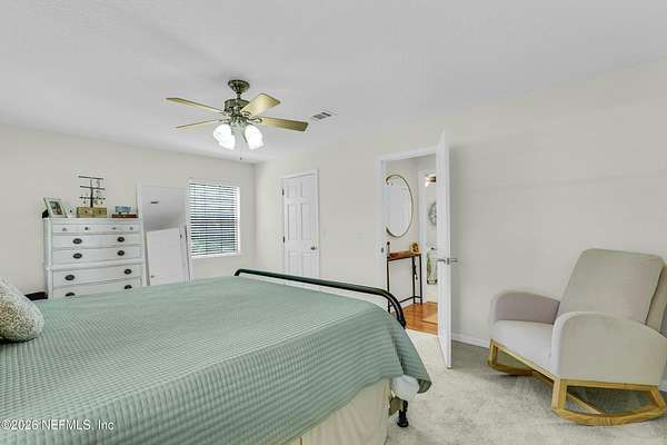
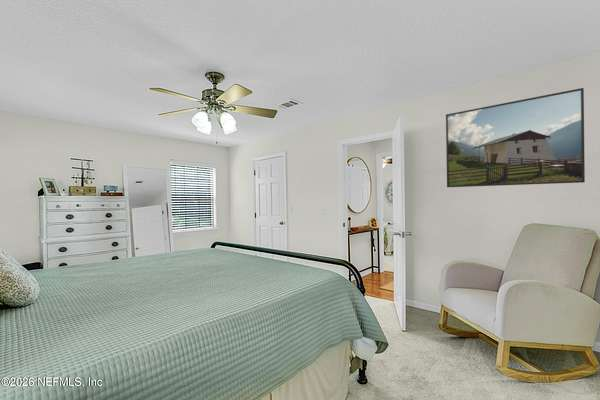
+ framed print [445,87,586,188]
